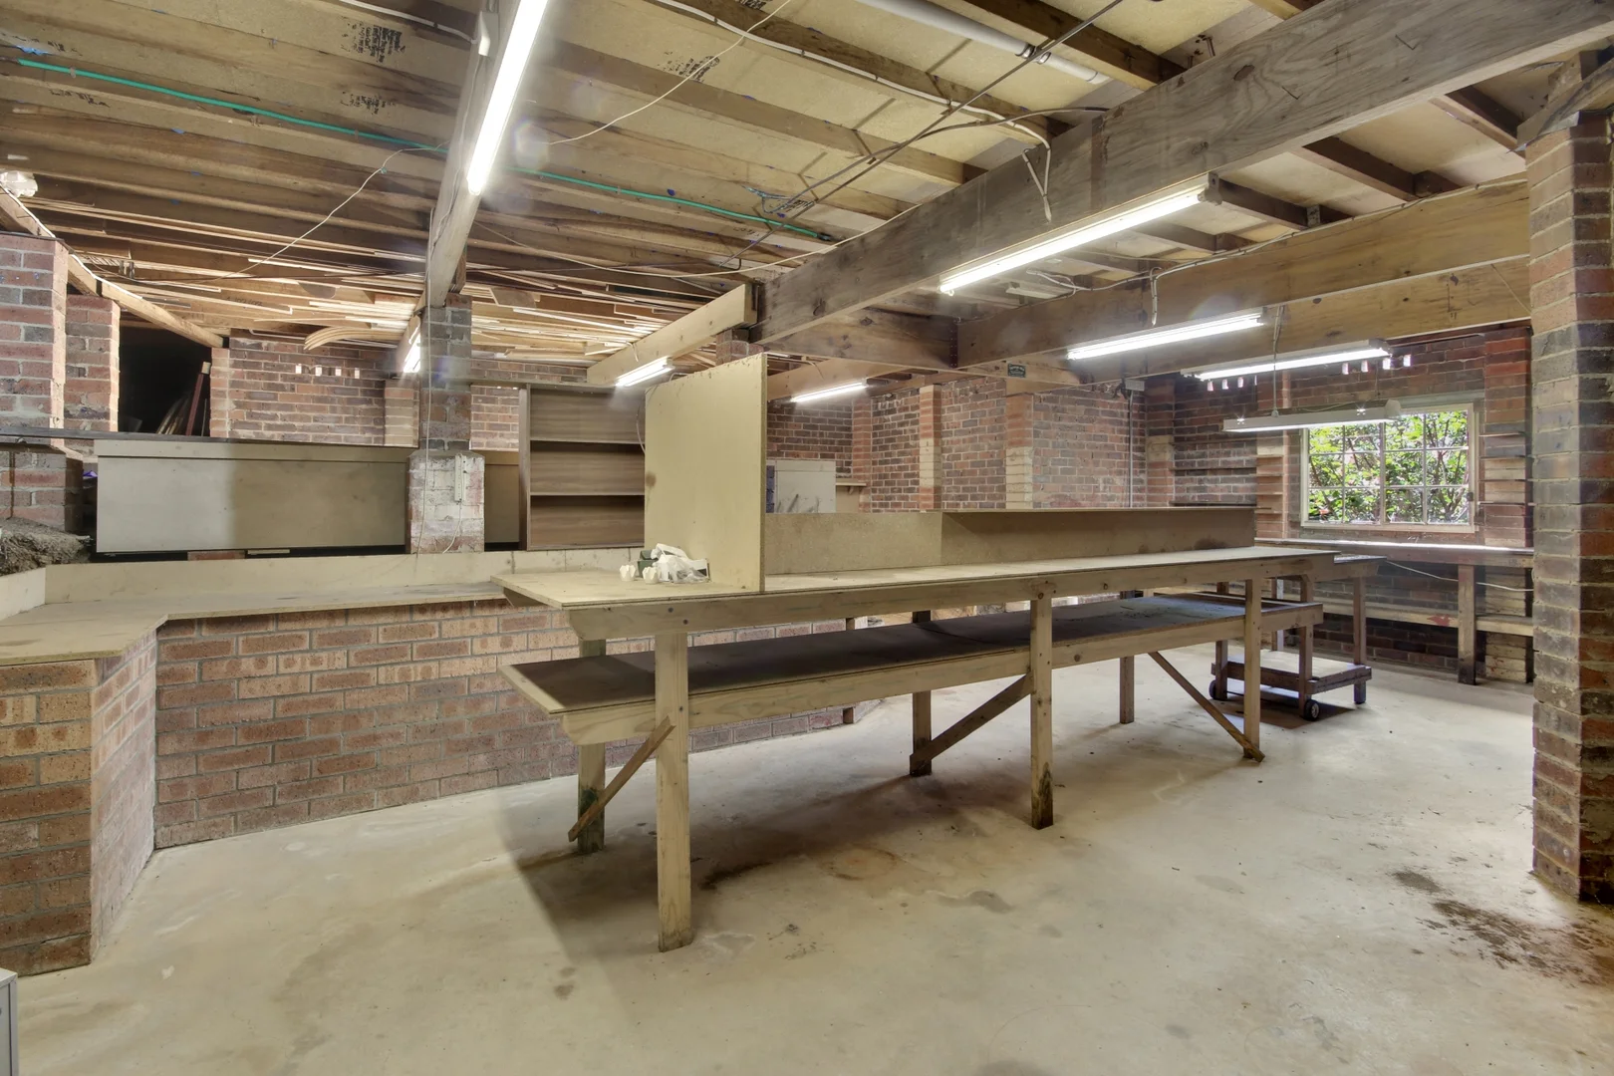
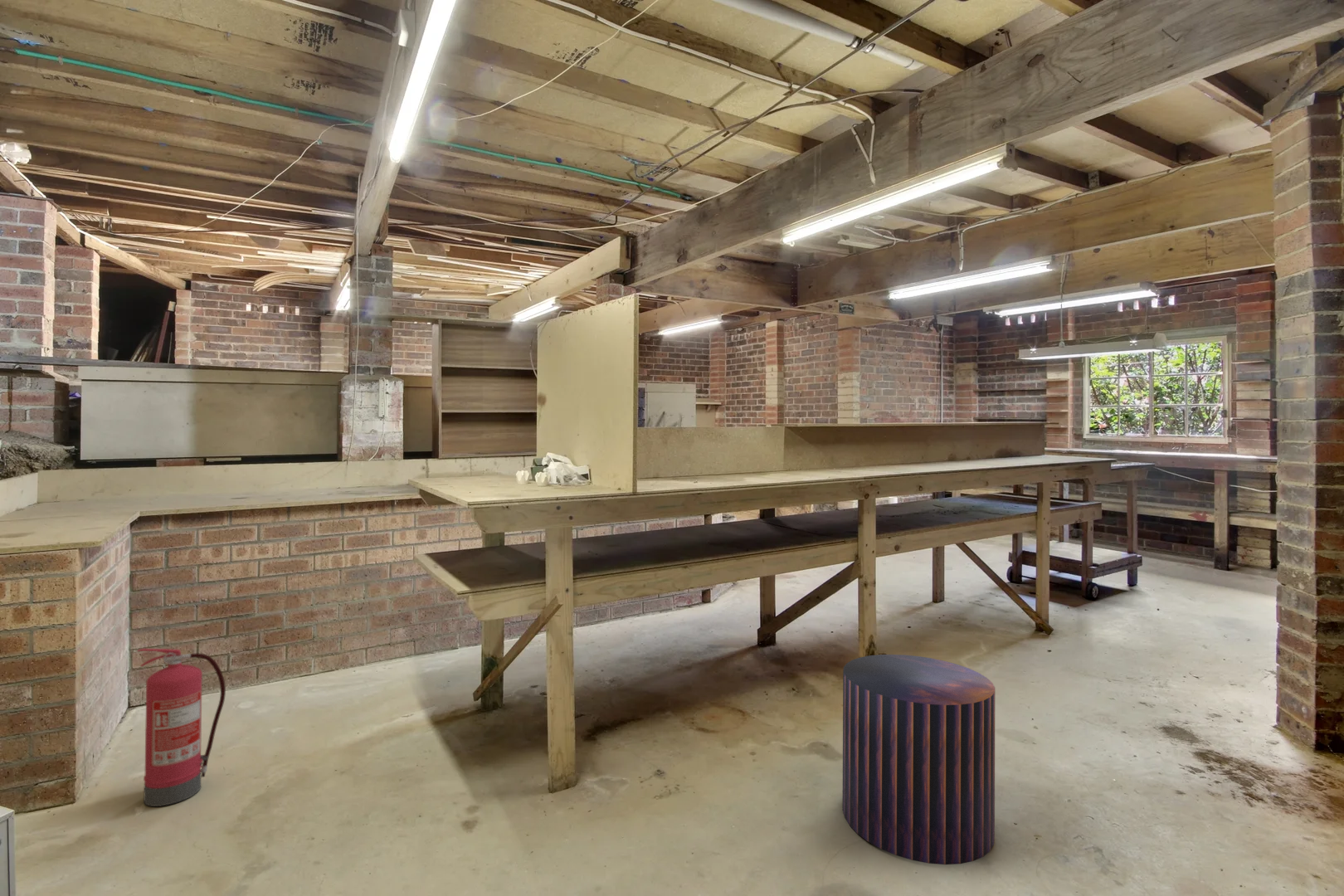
+ stool [841,654,996,865]
+ fire extinguisher [136,648,226,807]
